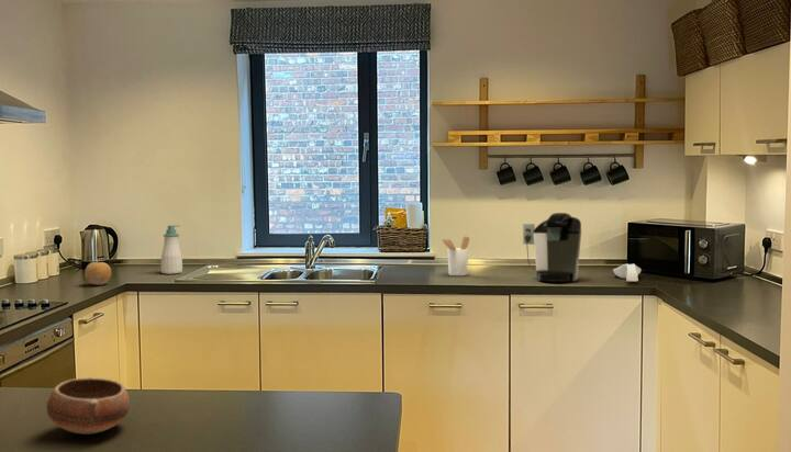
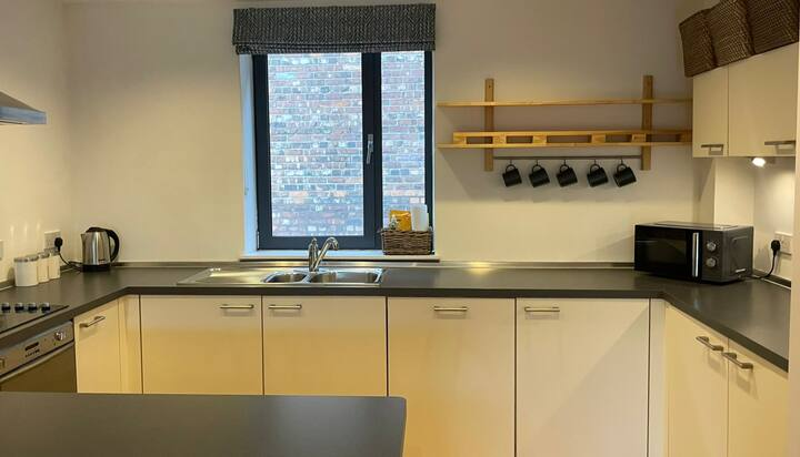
- fruit [83,261,112,286]
- bowl [46,376,131,436]
- coffee maker [522,212,582,283]
- utensil holder [439,235,470,276]
- spoon rest [612,263,642,282]
- soap bottle [160,225,183,275]
